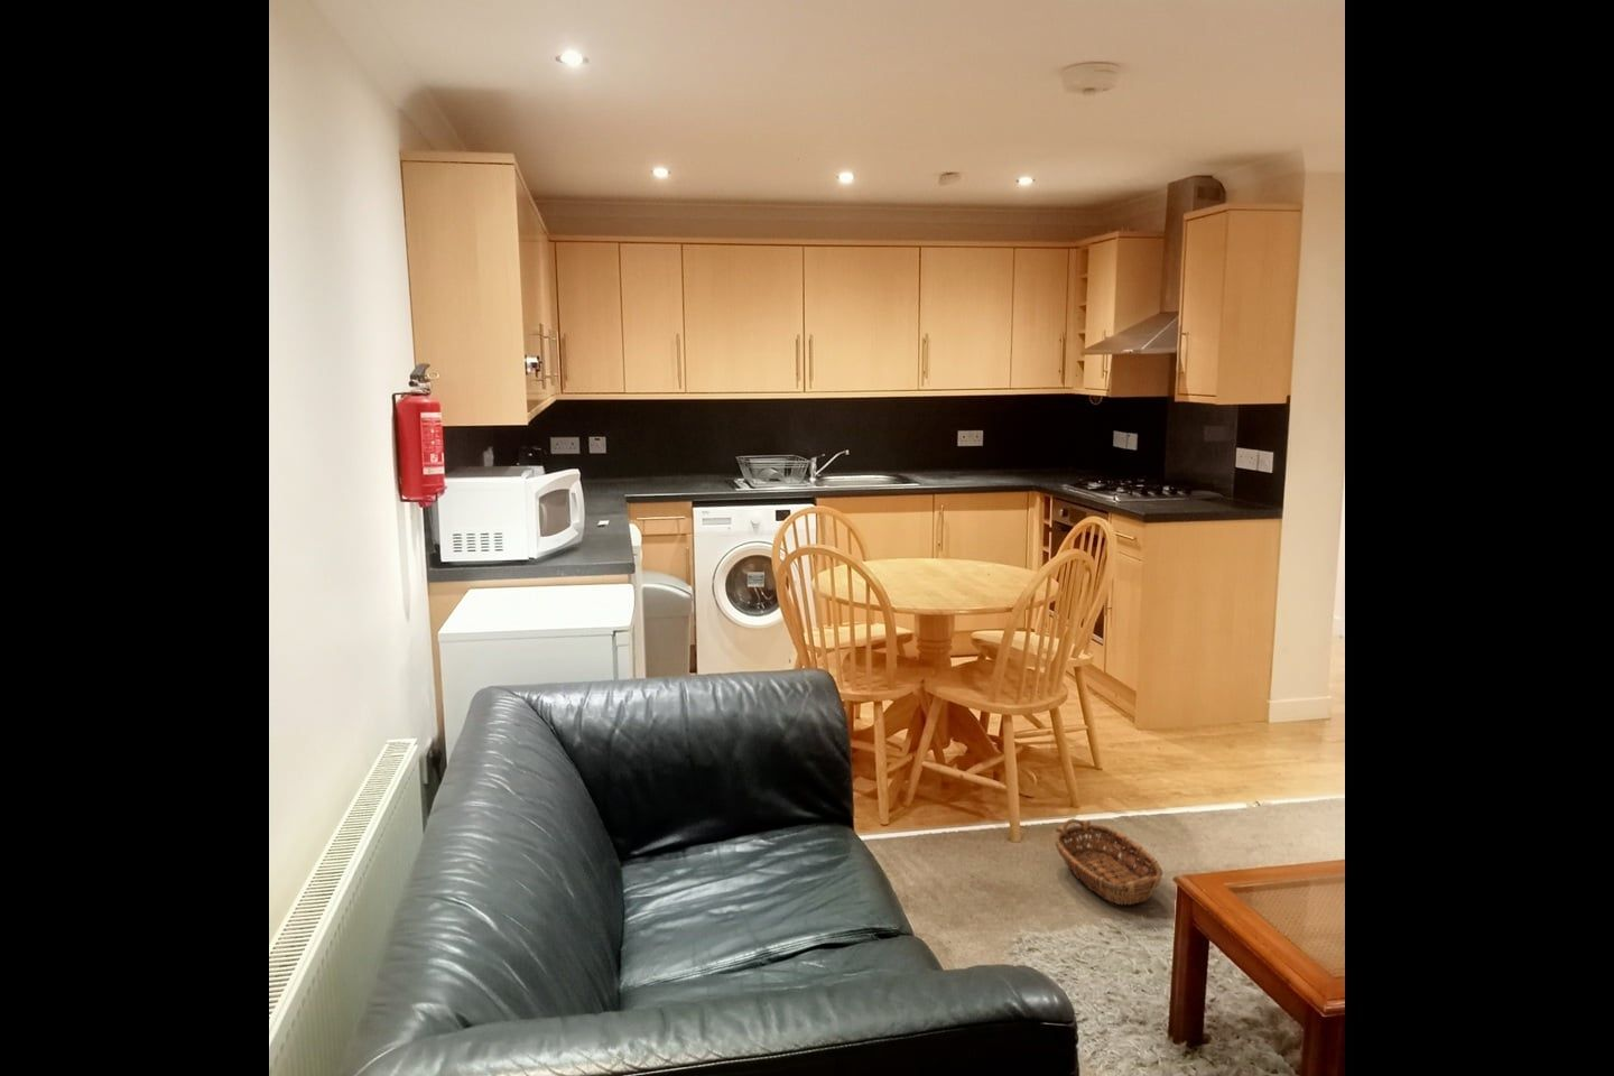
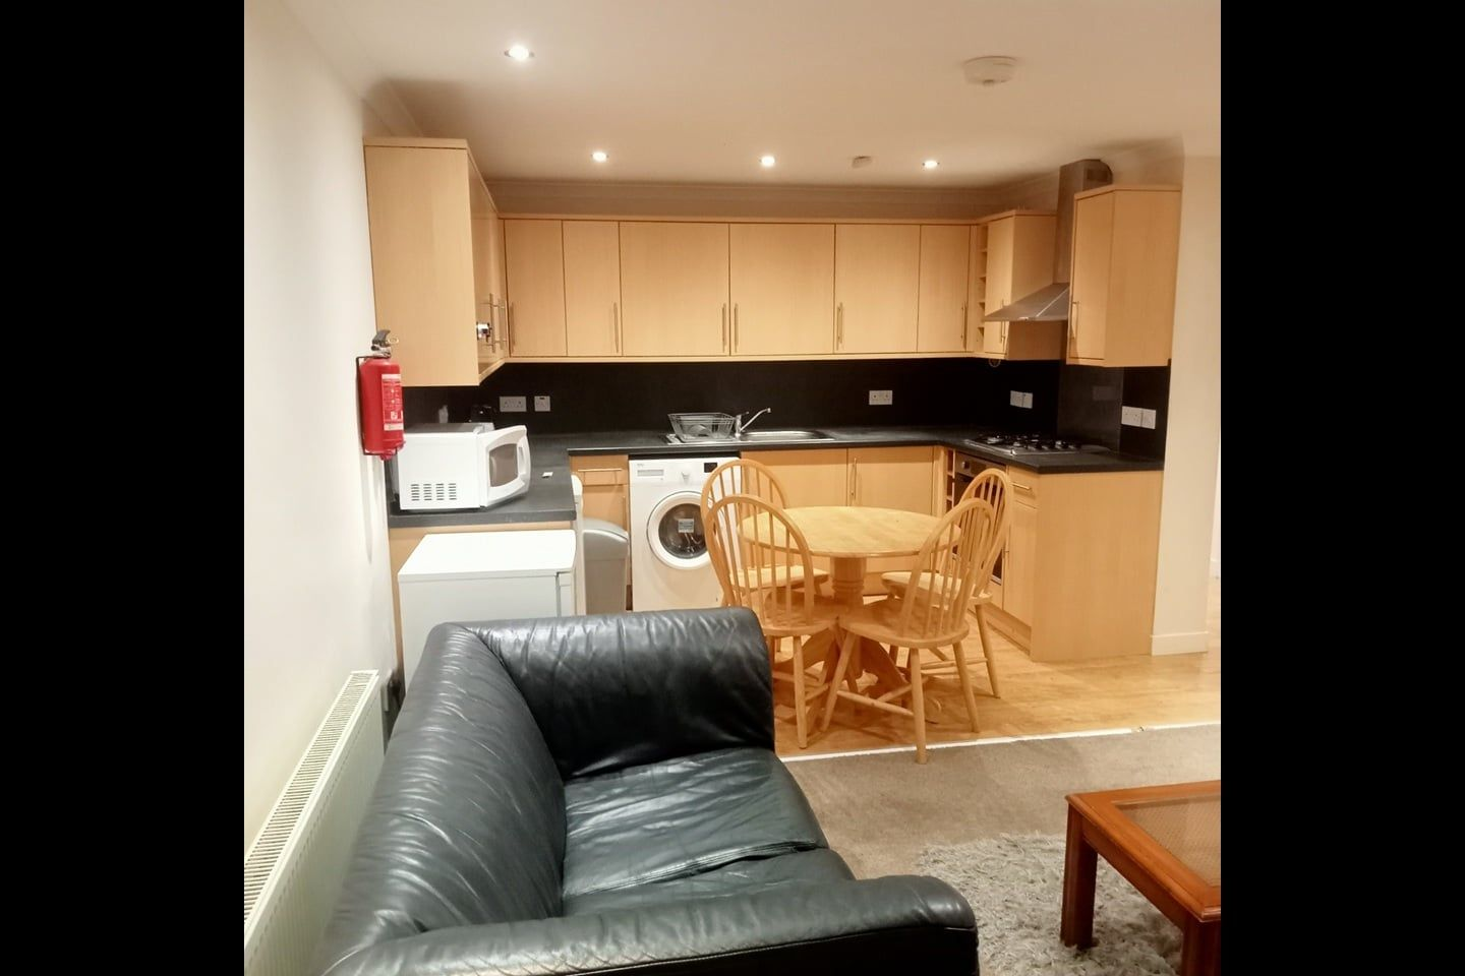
- basket [1054,817,1164,905]
